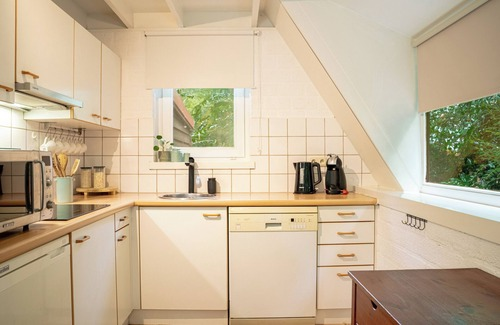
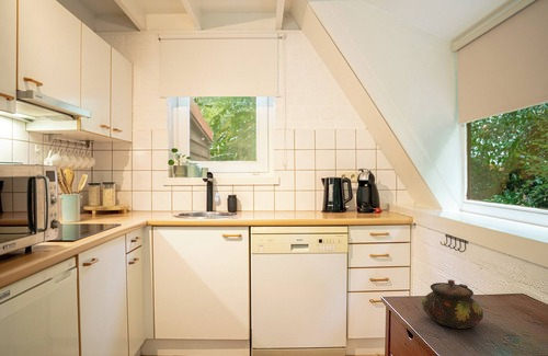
+ teapot [421,278,484,330]
